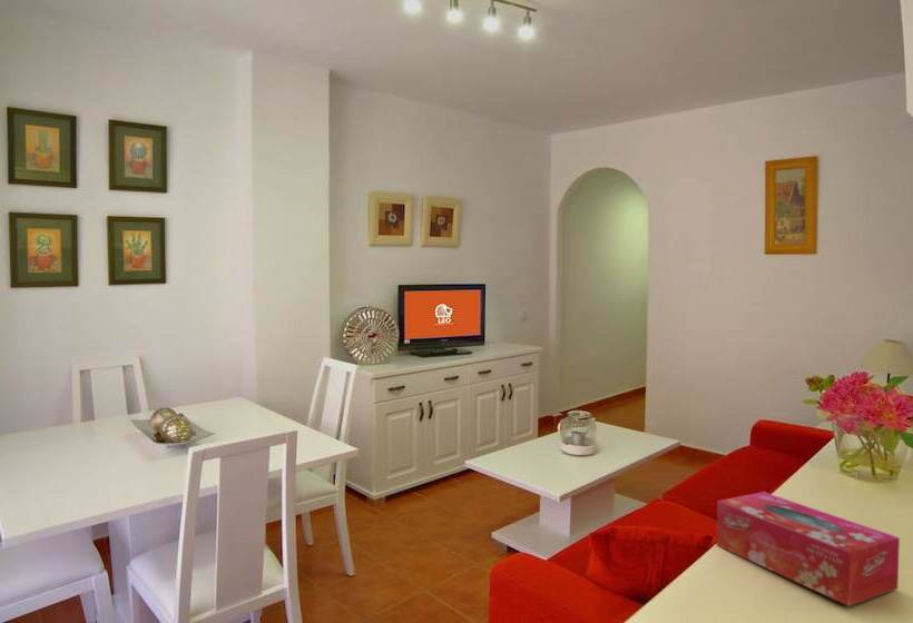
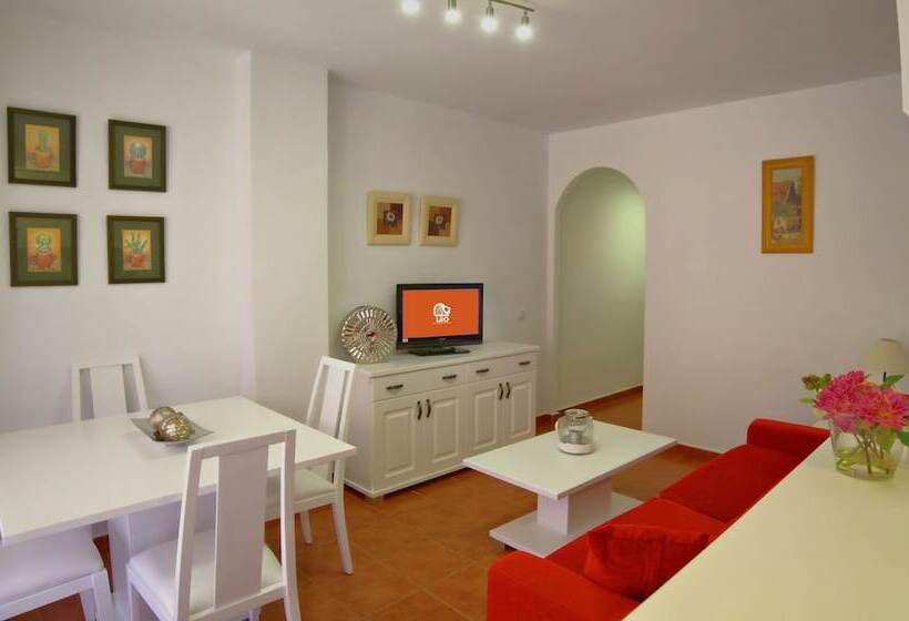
- tissue box [715,491,901,607]
